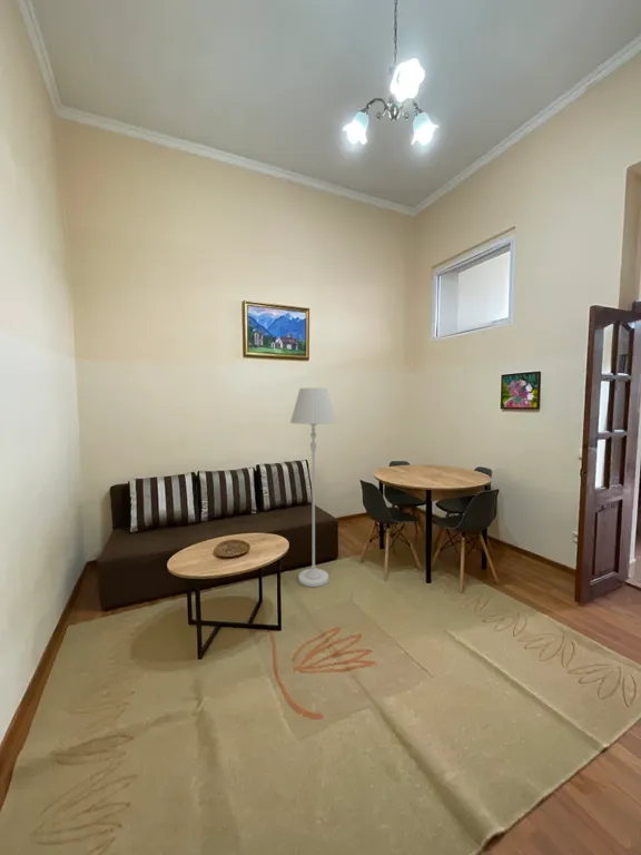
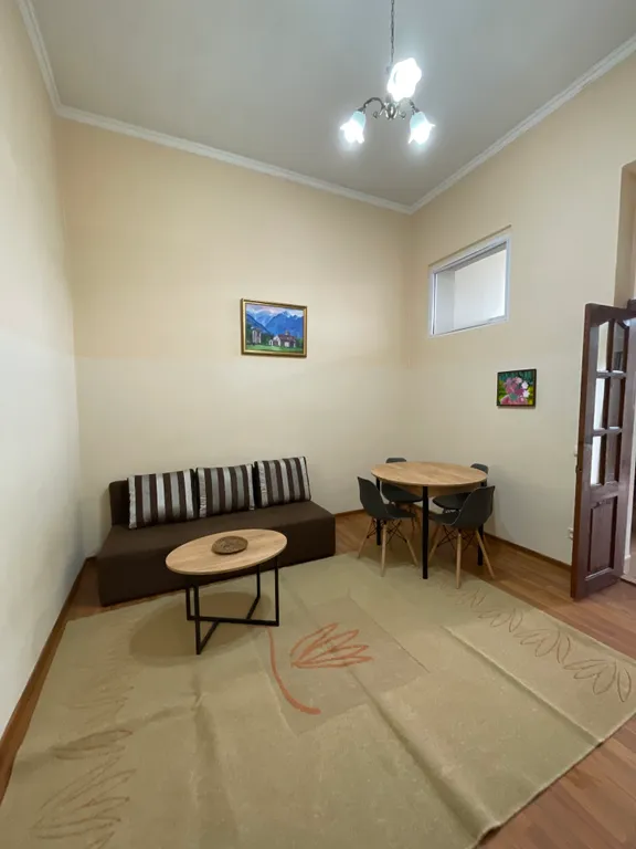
- floor lamp [289,386,337,588]
